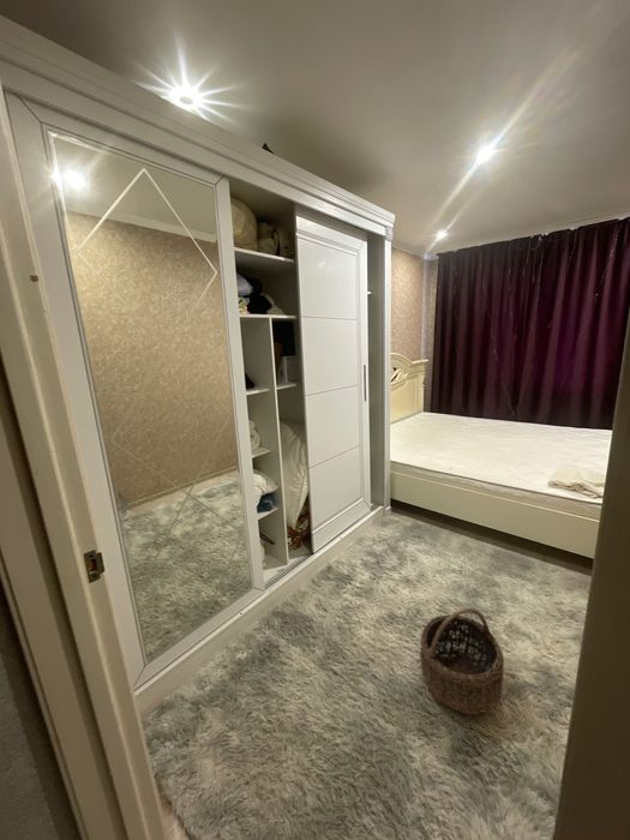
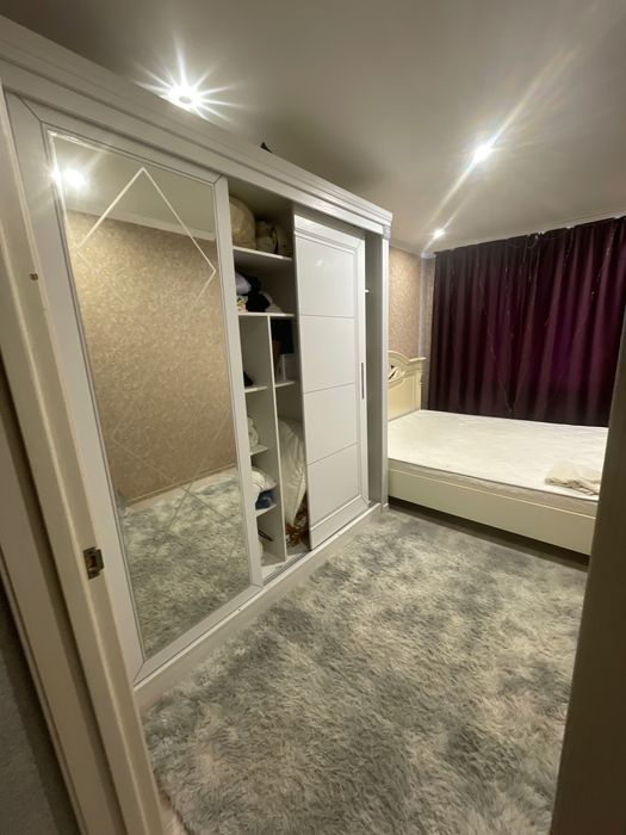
- wicker basket [419,607,505,716]
